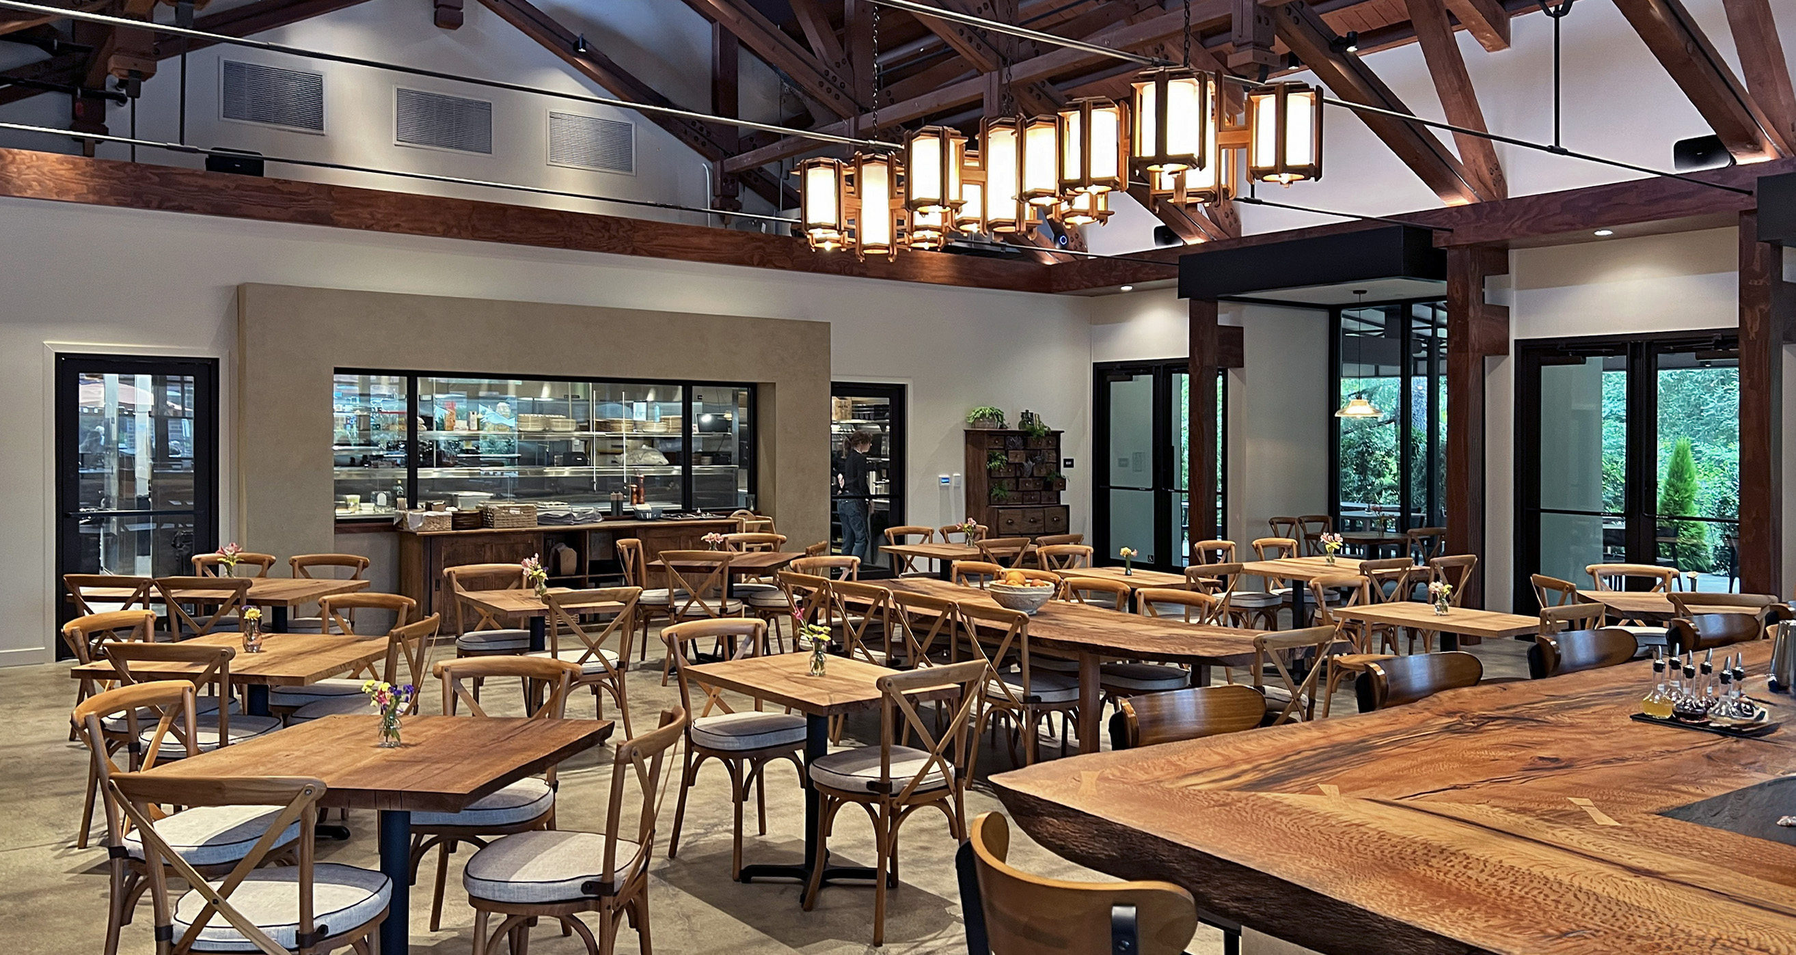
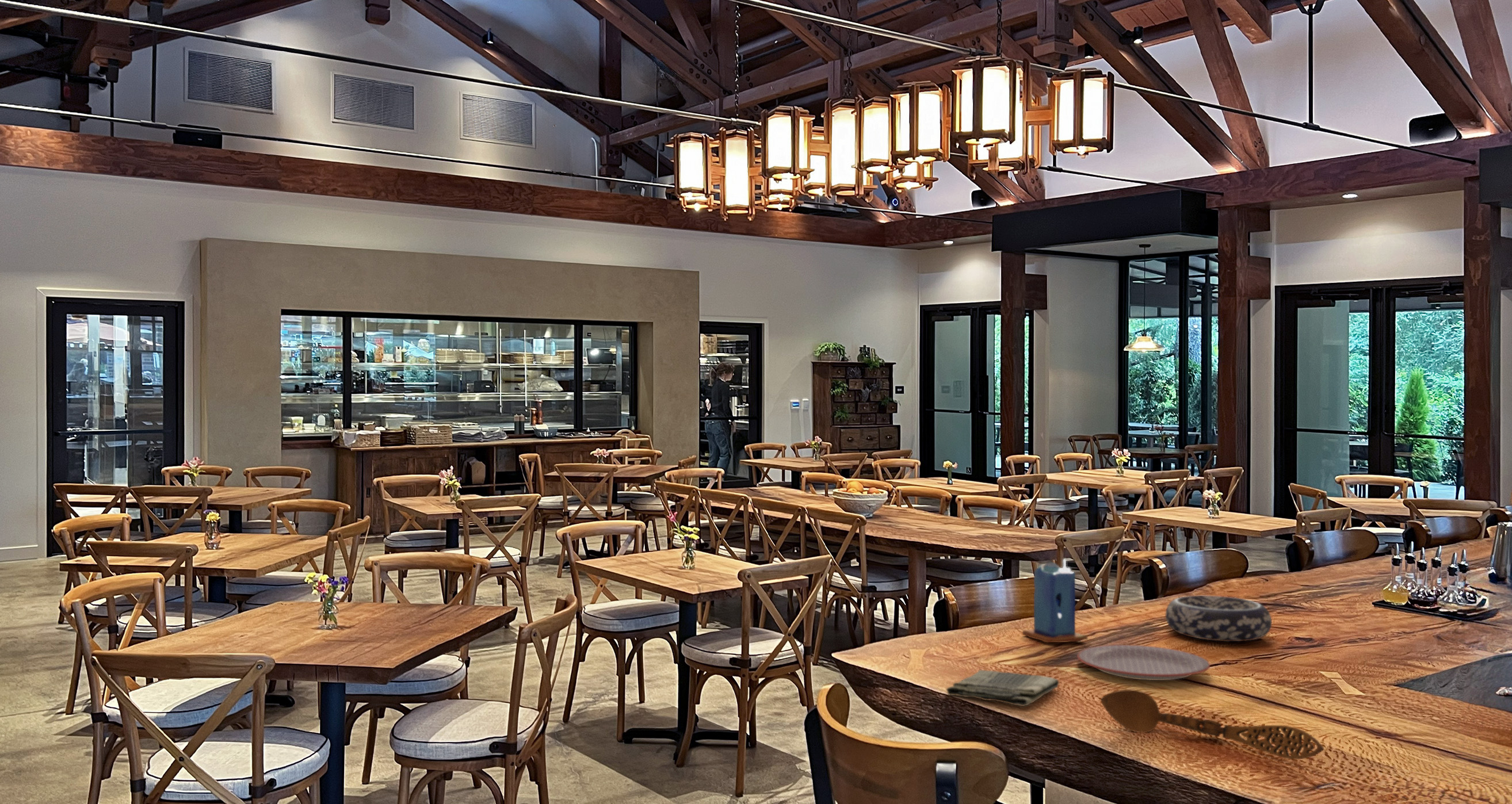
+ plate [1076,644,1211,681]
+ candle [1022,558,1088,643]
+ wooden spoon [1100,689,1324,760]
+ decorative bowl [1165,595,1273,642]
+ dish towel [946,669,1060,707]
